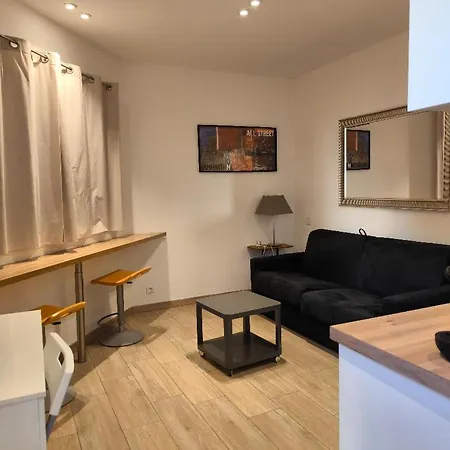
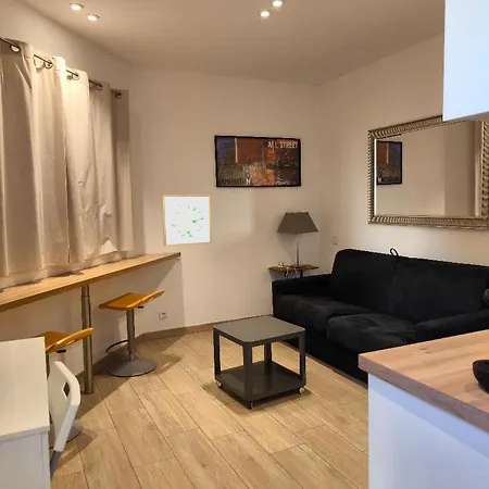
+ wall art [161,193,213,247]
